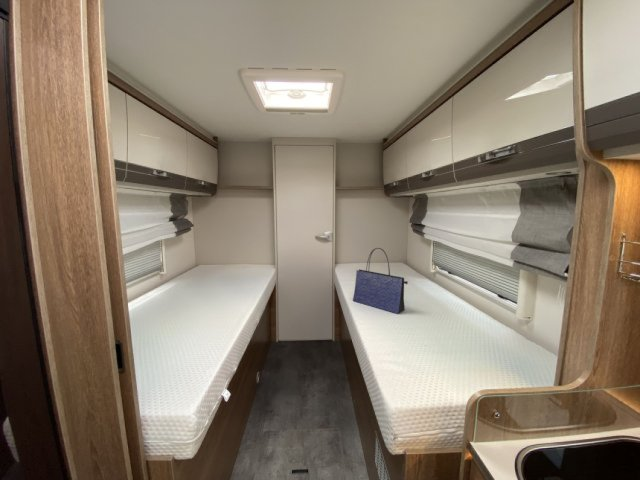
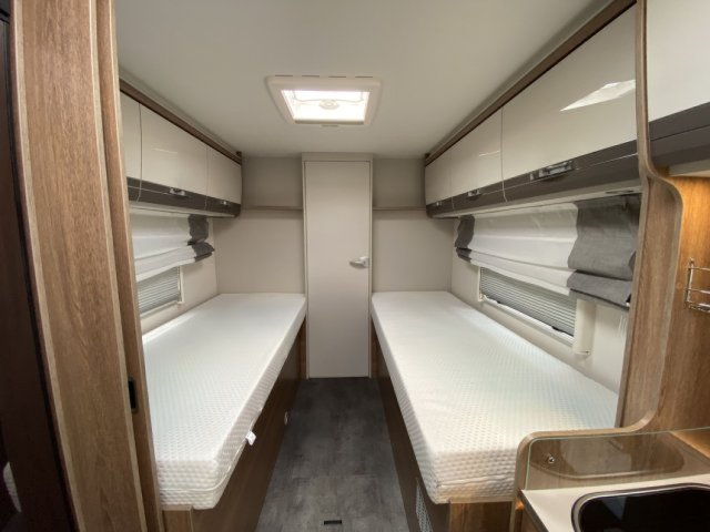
- tote bag [352,247,409,315]
